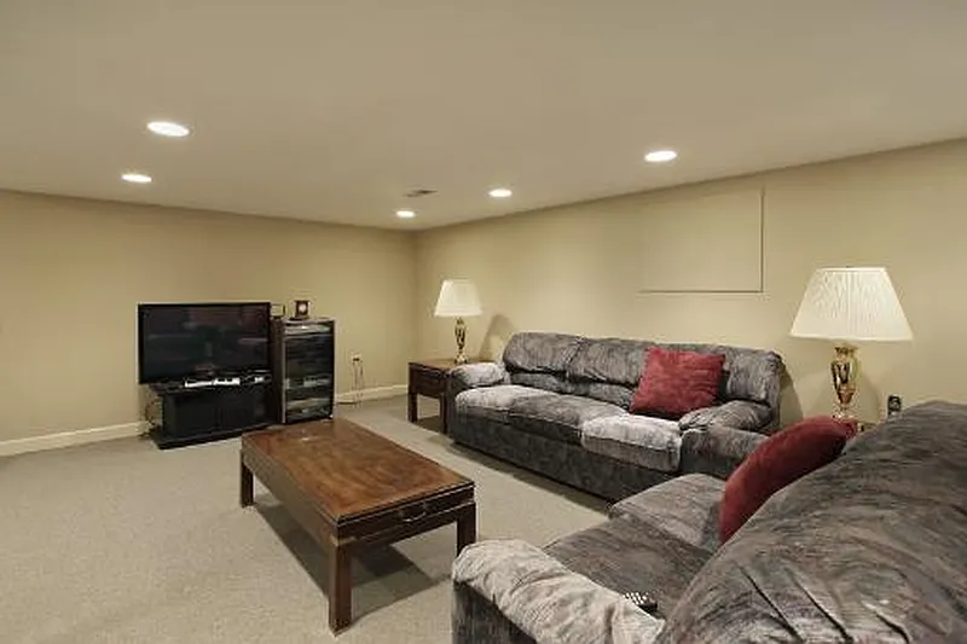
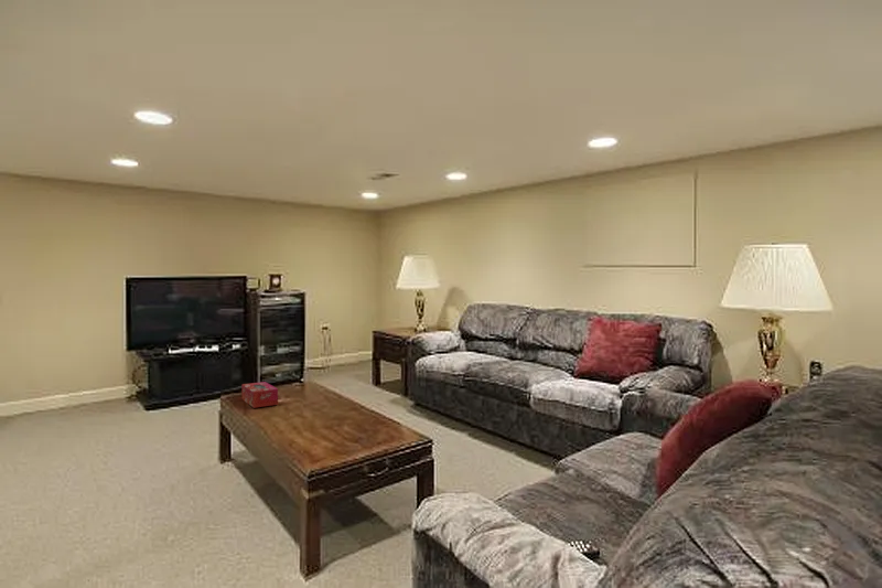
+ tissue box [241,381,279,409]
